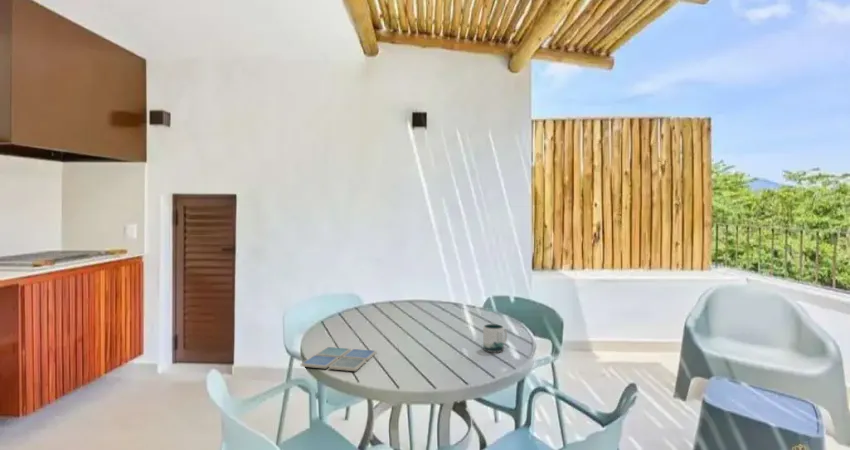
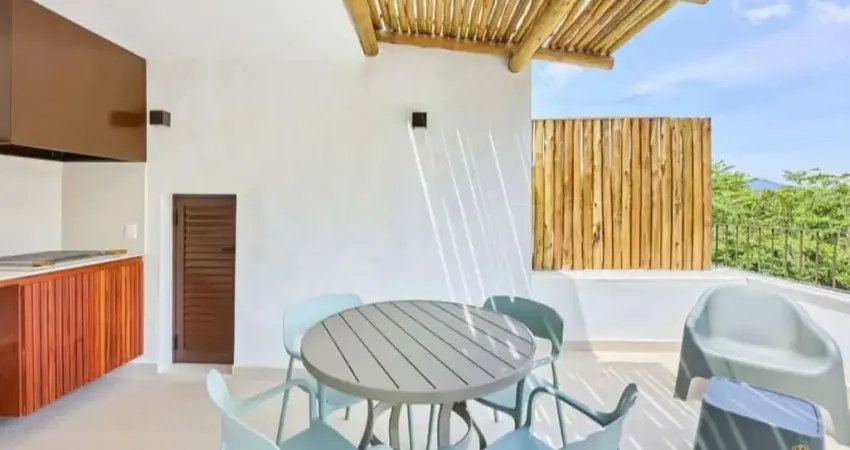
- drink coaster [300,346,378,372]
- mug [482,323,508,353]
